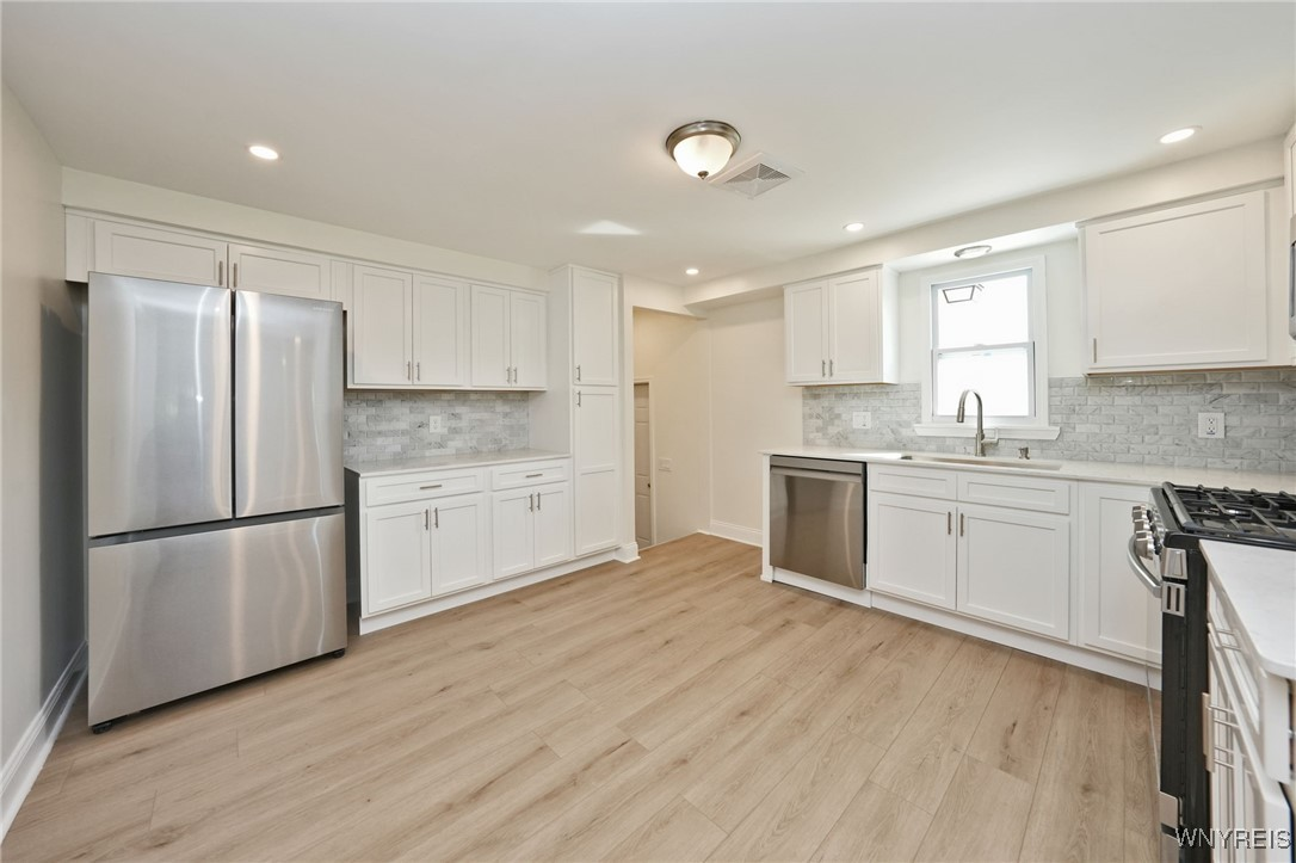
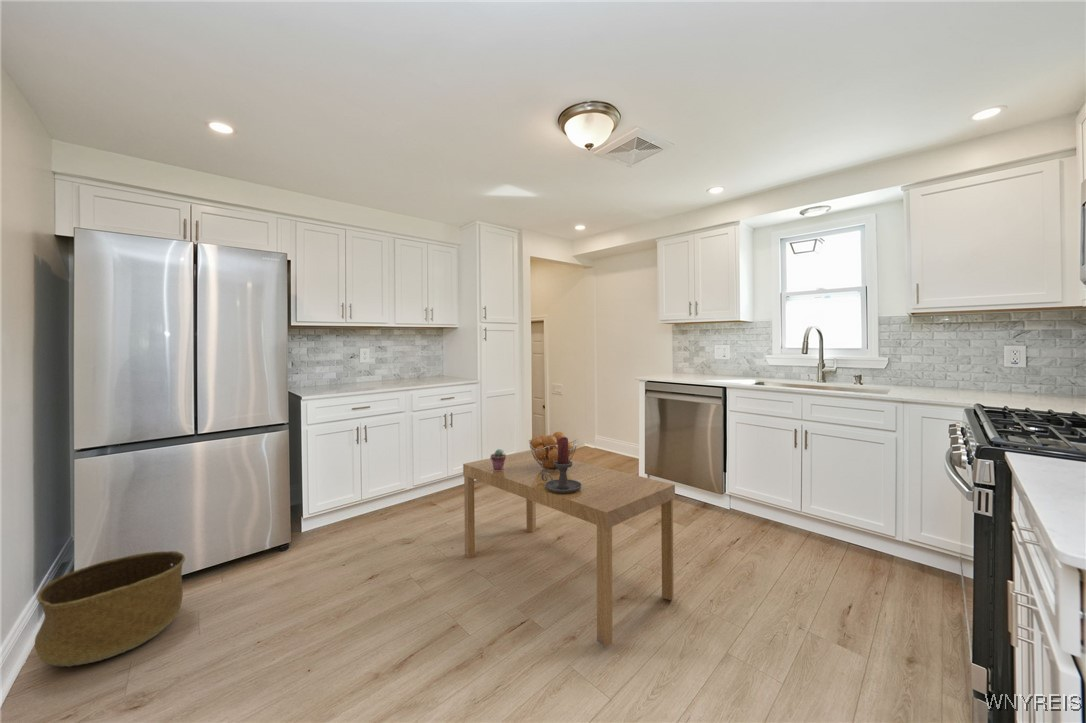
+ candle holder [541,436,582,493]
+ dining table [462,449,676,648]
+ fruit basket [528,431,578,471]
+ potted succulent [489,448,507,471]
+ basket [34,550,186,668]
